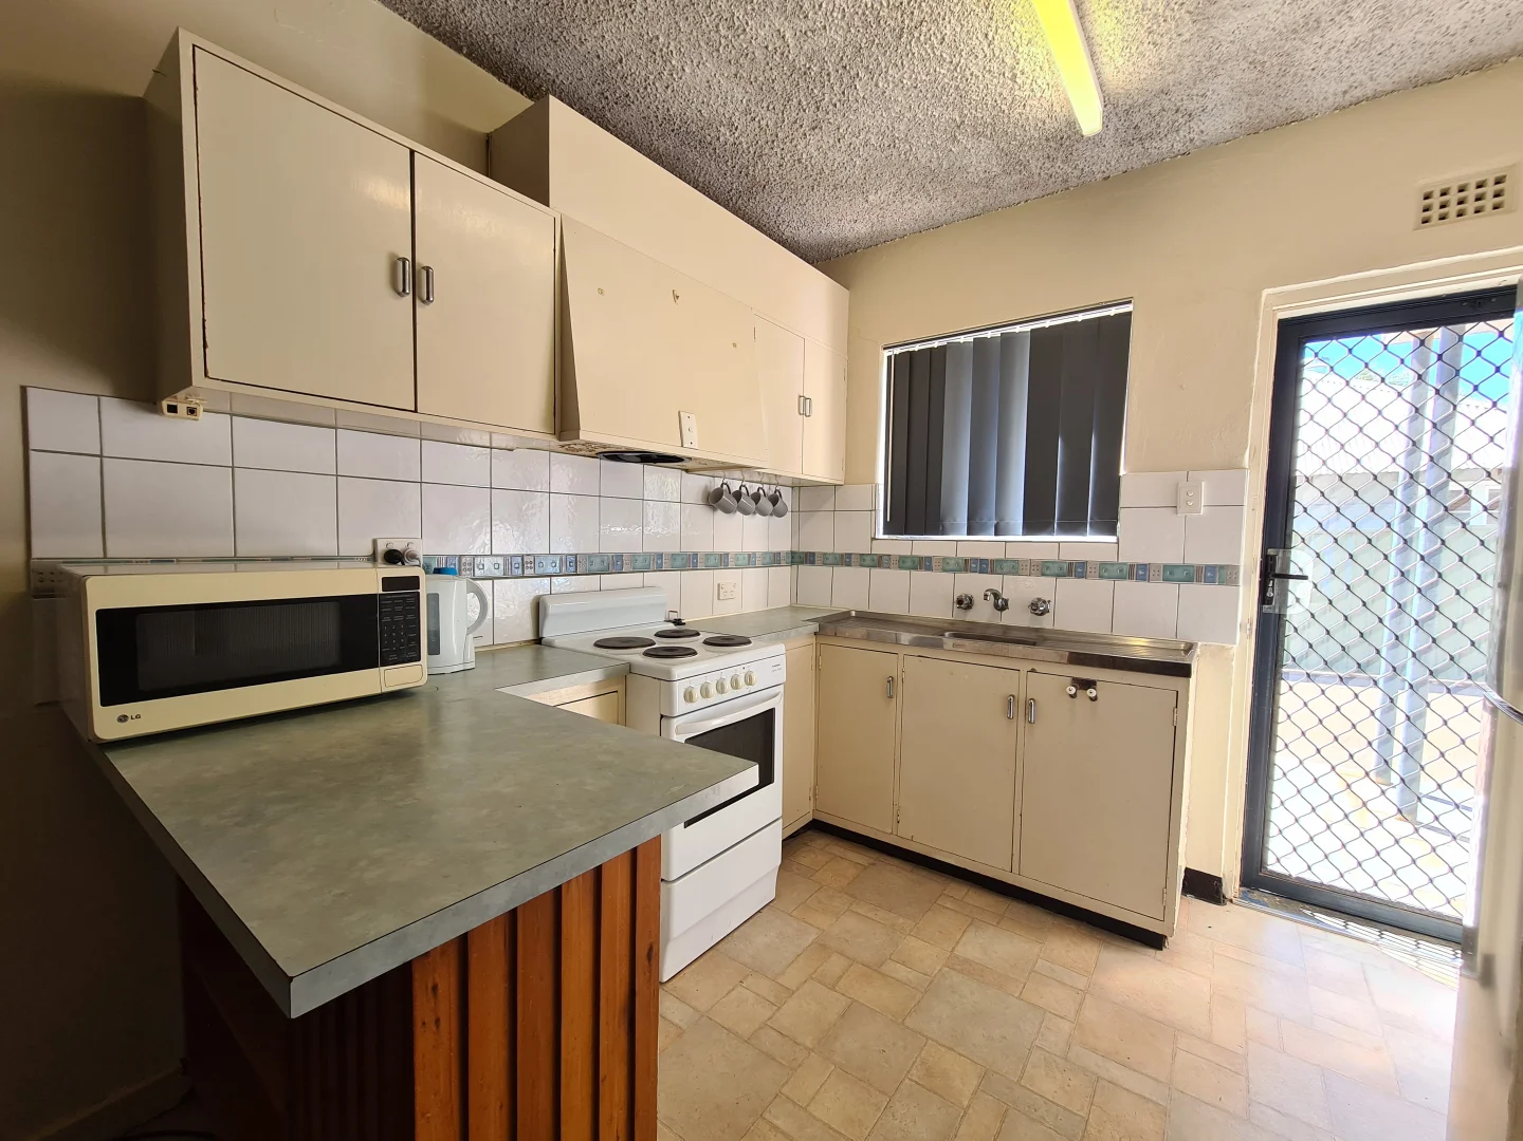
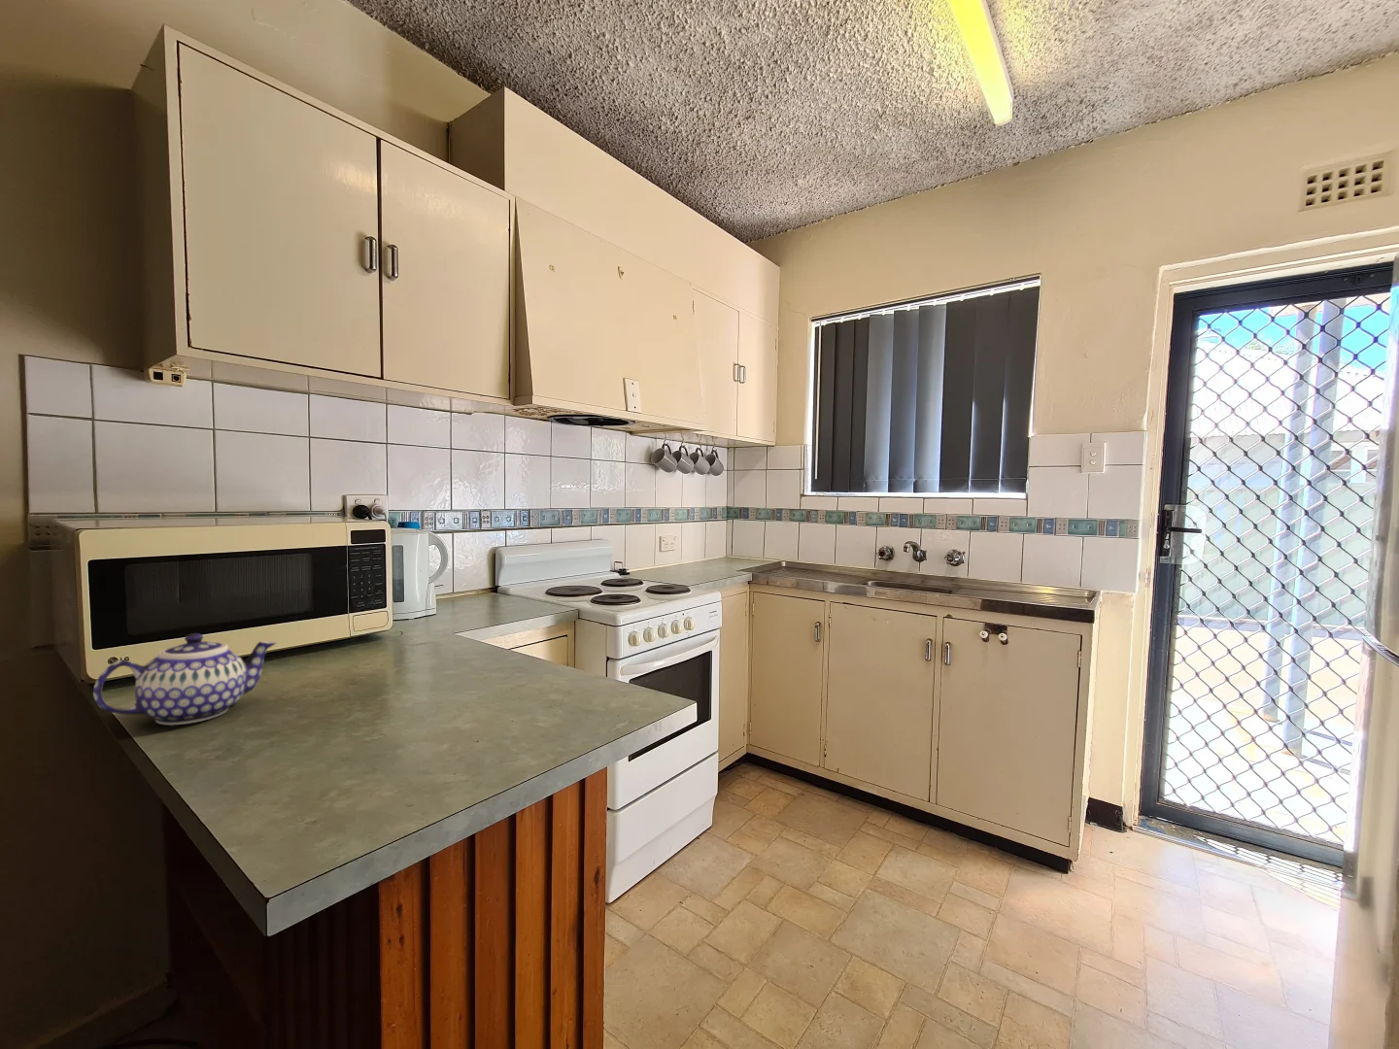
+ teapot [93,632,276,726]
